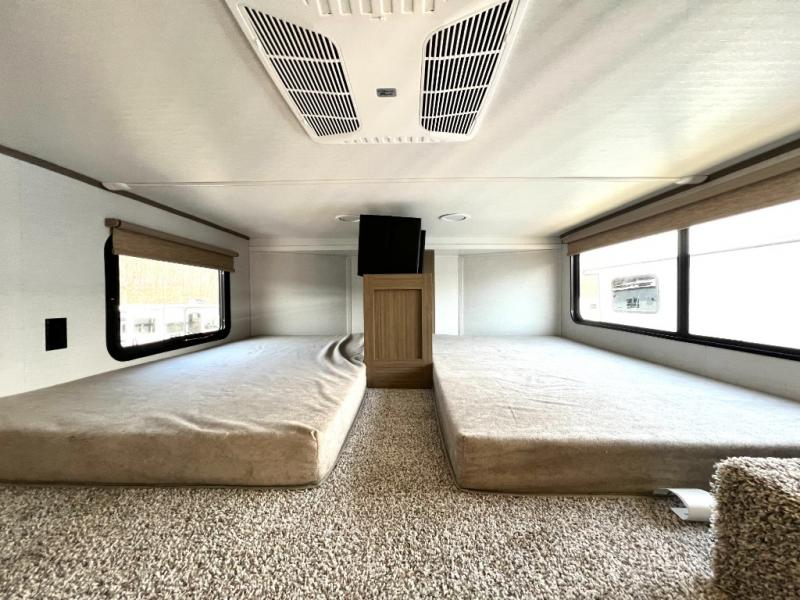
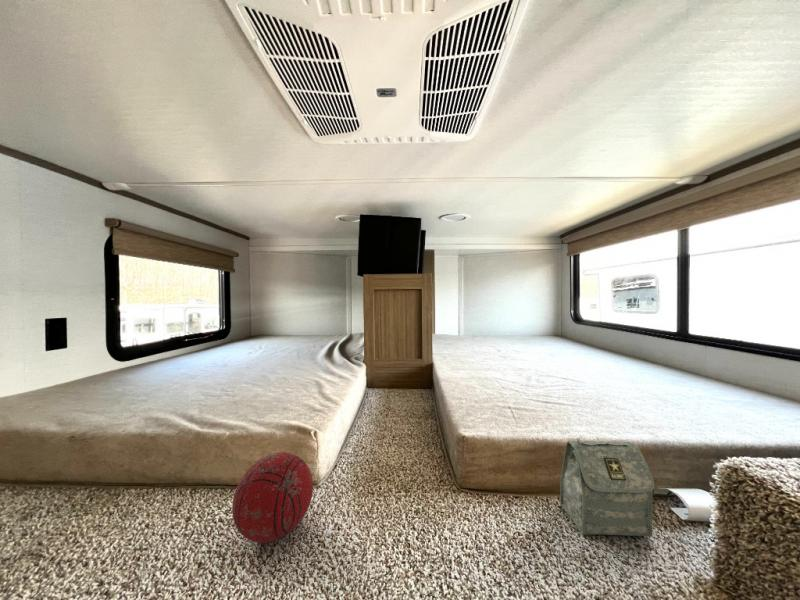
+ ball [231,451,314,544]
+ bag [559,437,655,538]
